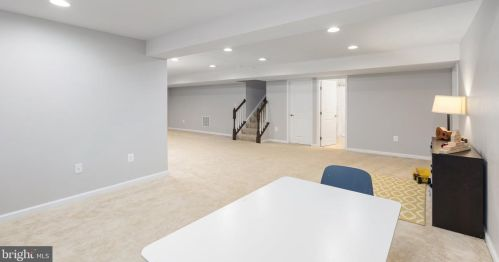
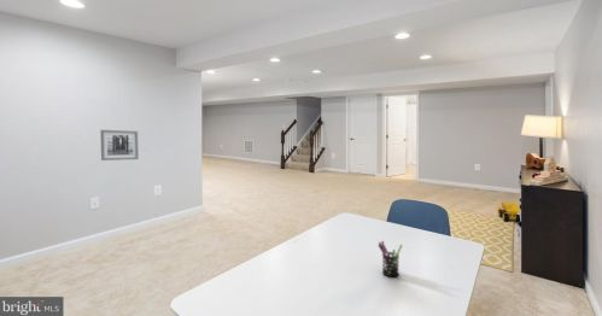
+ pen holder [376,240,404,277]
+ wall art [100,129,140,162]
